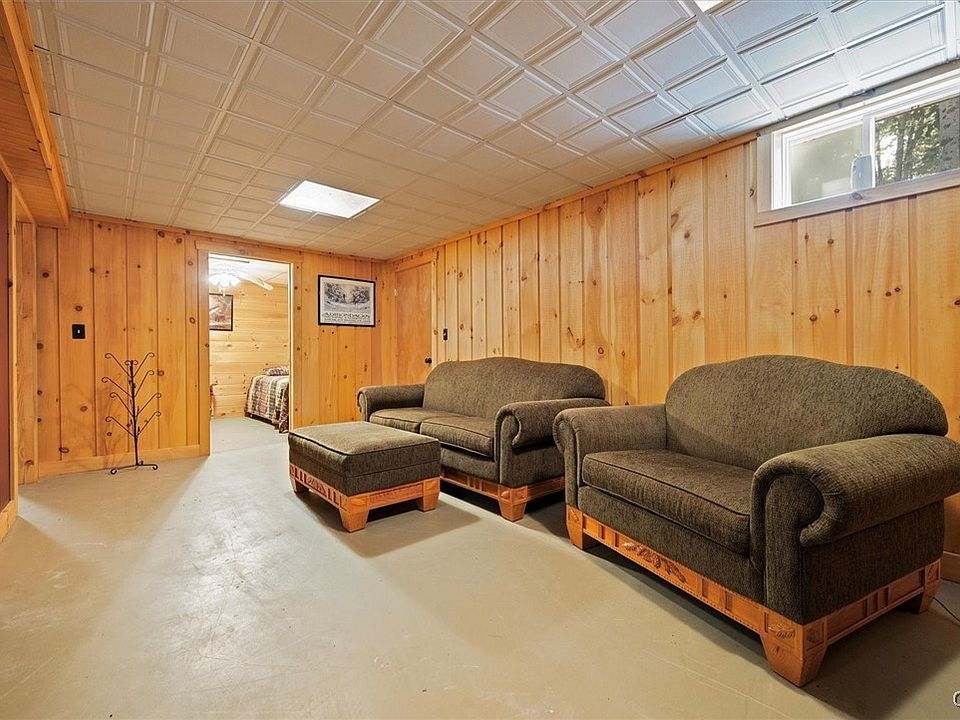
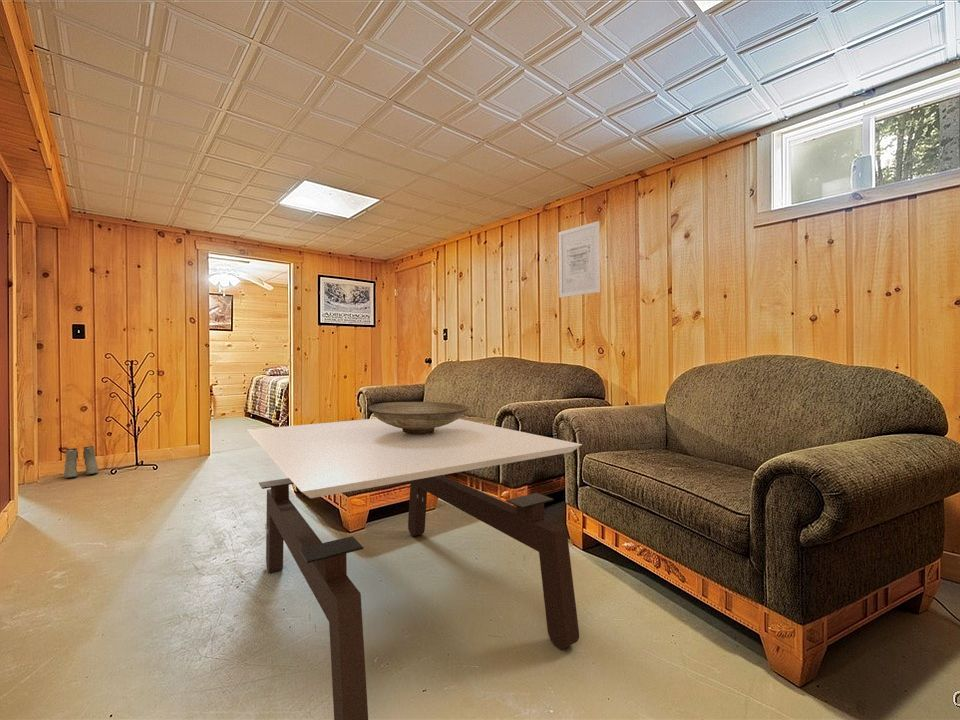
+ decorative bowl [367,401,468,434]
+ wall art [558,220,601,299]
+ boots [63,445,99,479]
+ coffee table [246,418,583,720]
